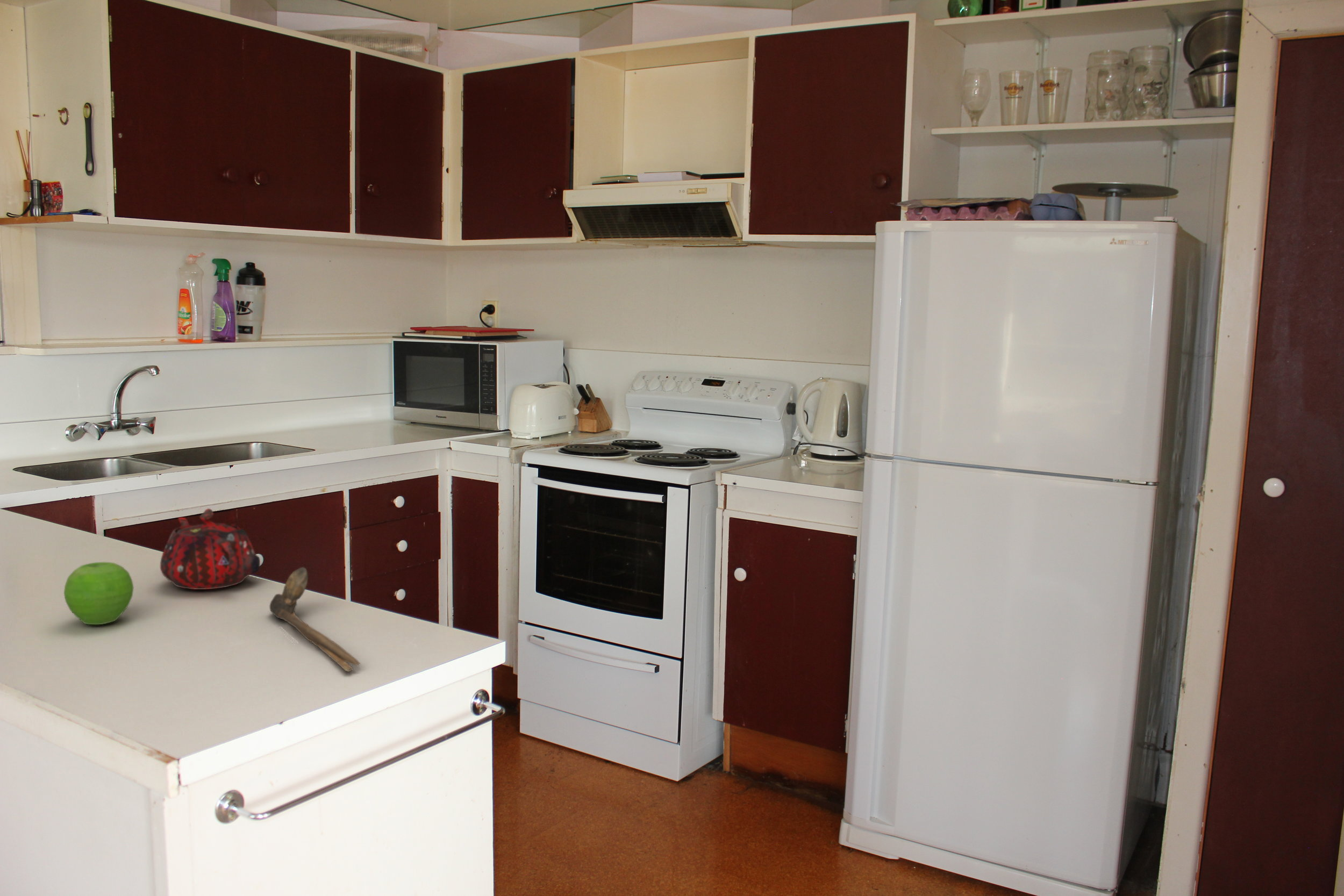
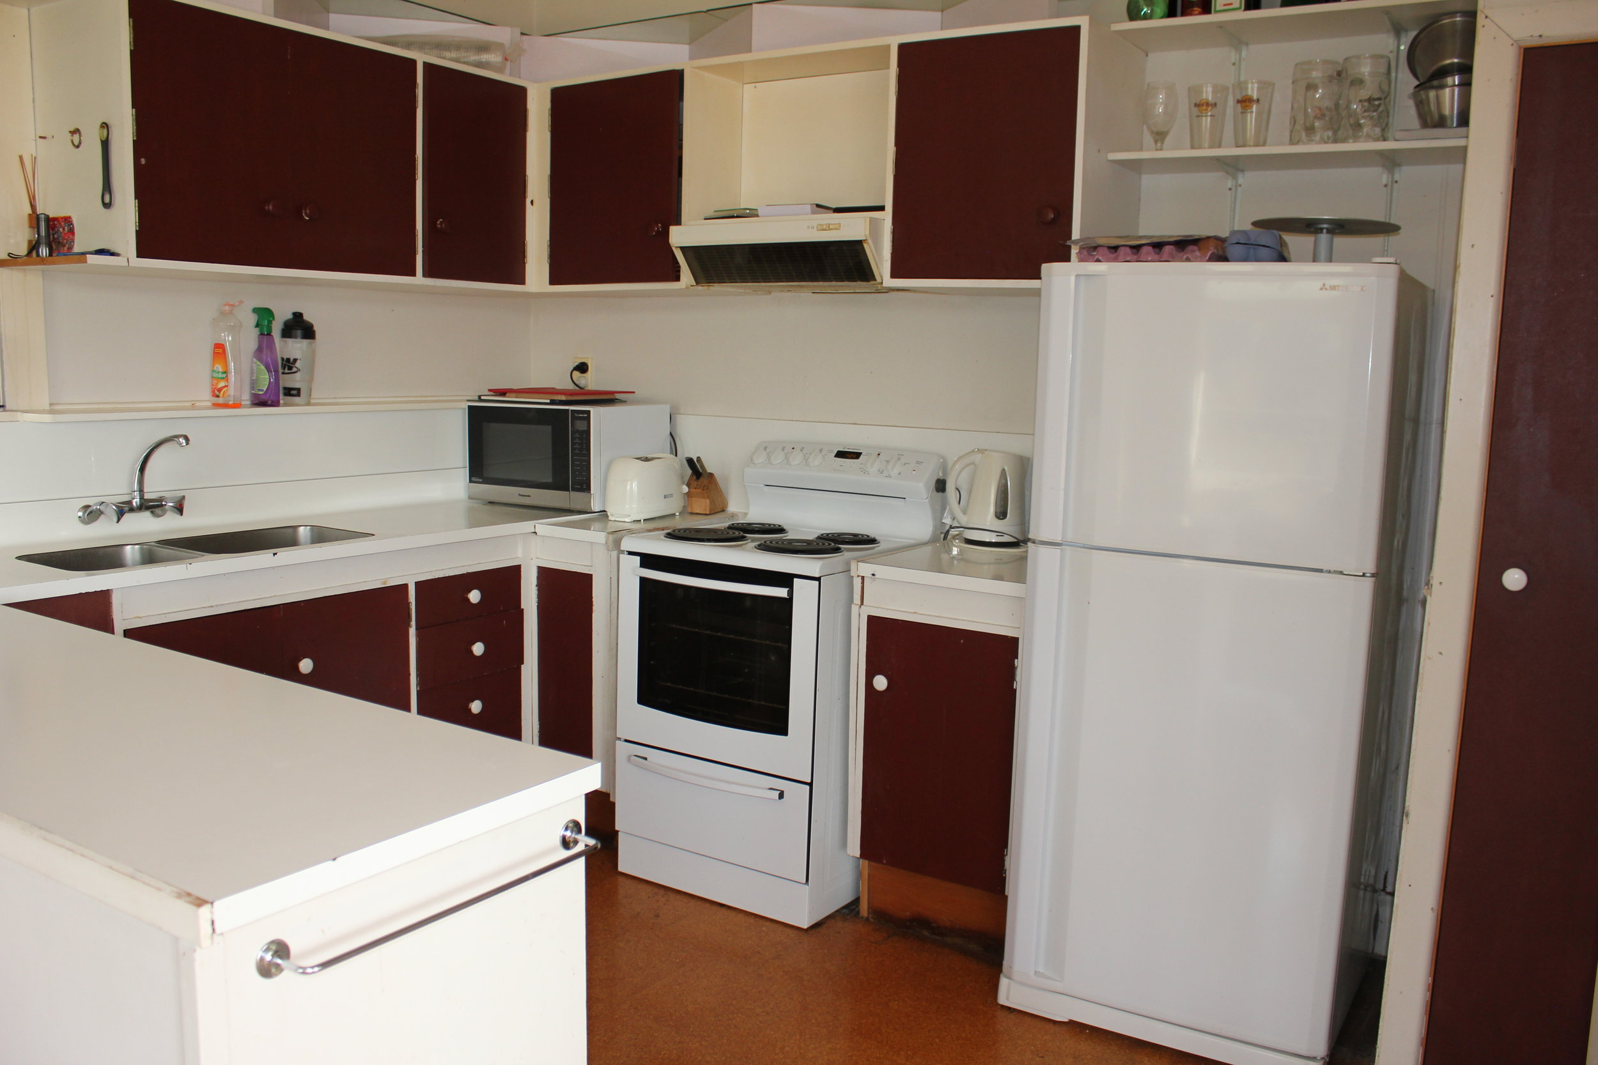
- spoon [269,567,361,672]
- fruit [63,562,134,625]
- teapot [160,508,261,590]
